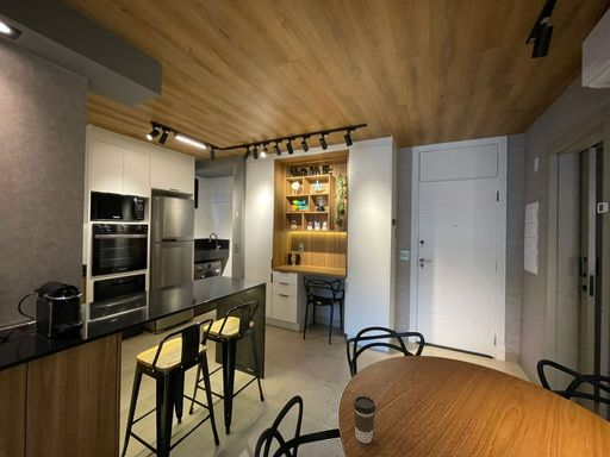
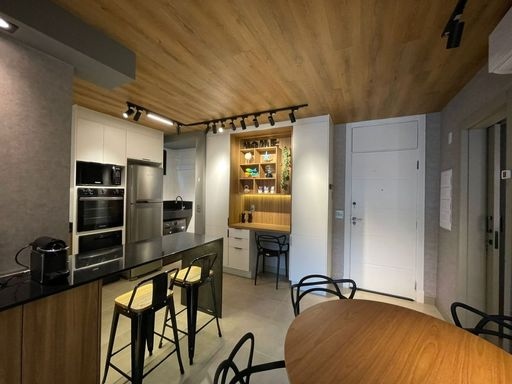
- coffee cup [353,395,376,444]
